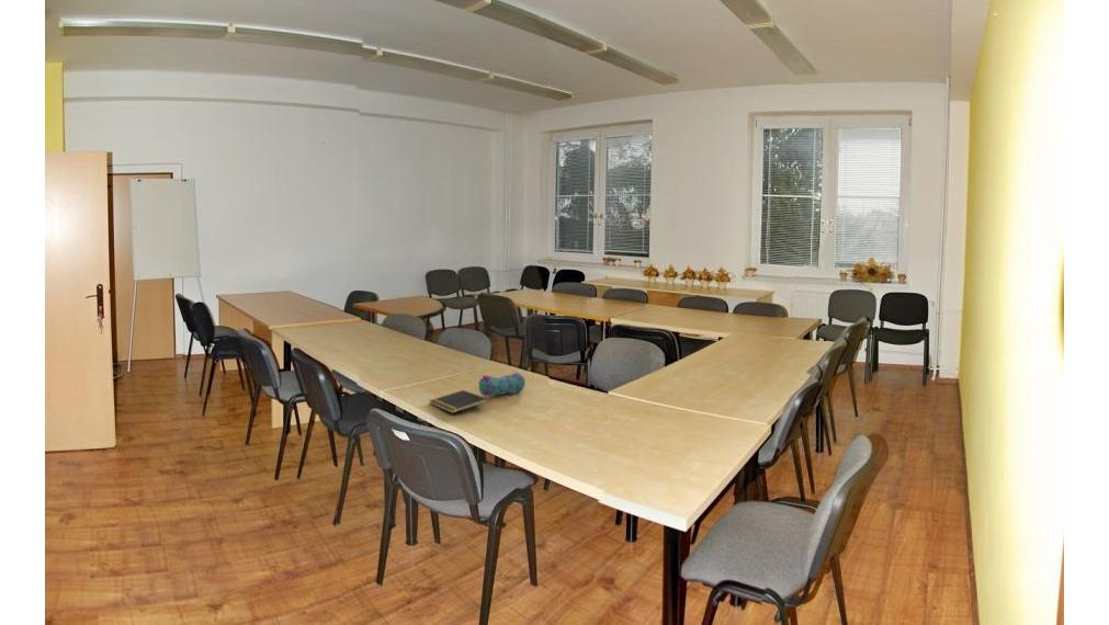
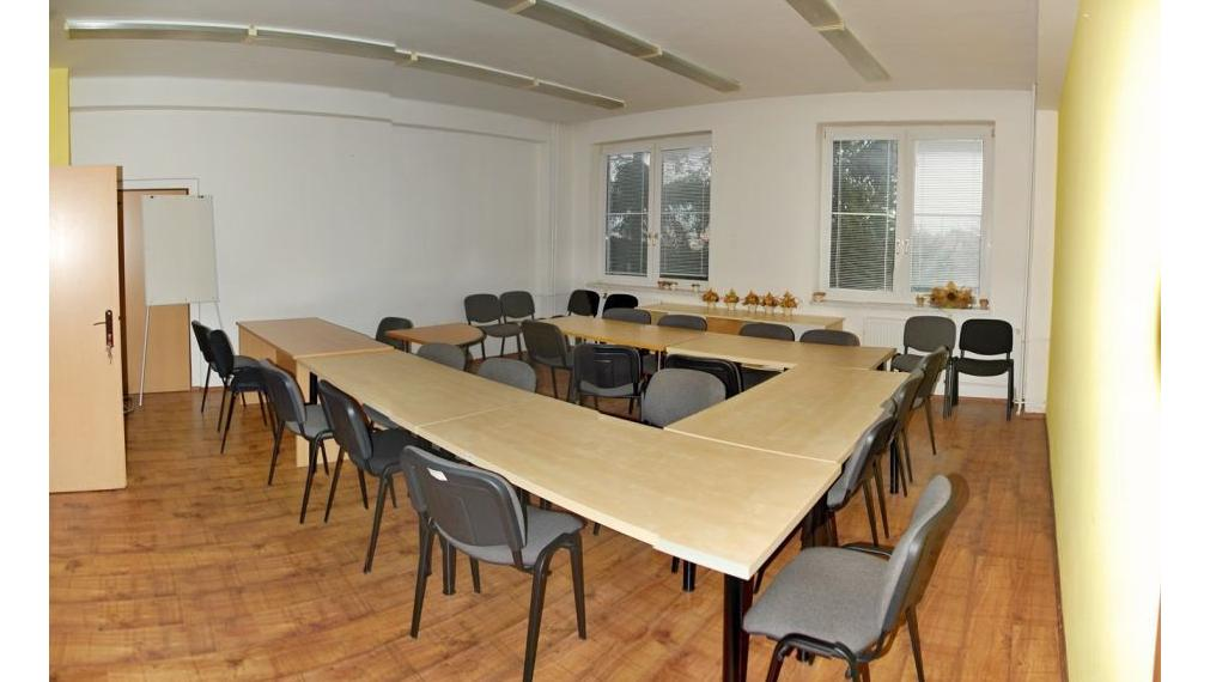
- notepad [428,389,489,414]
- pencil case [478,371,527,397]
